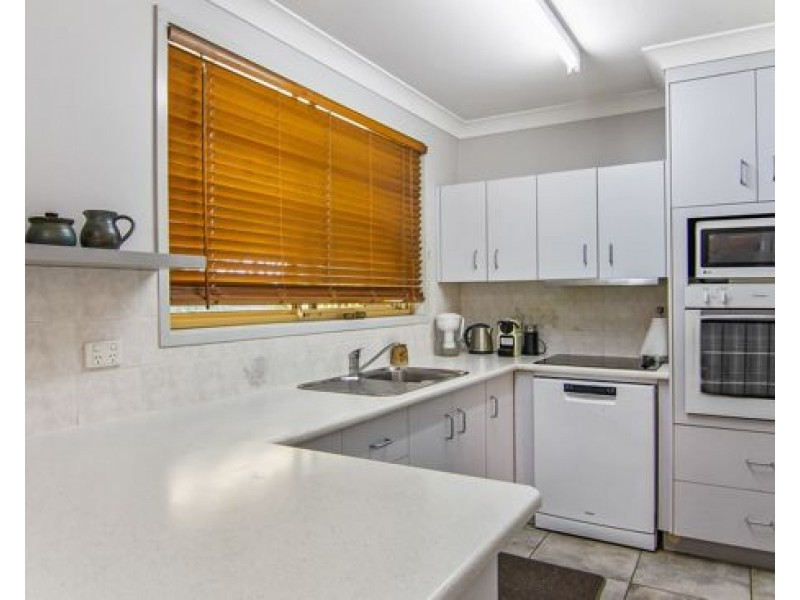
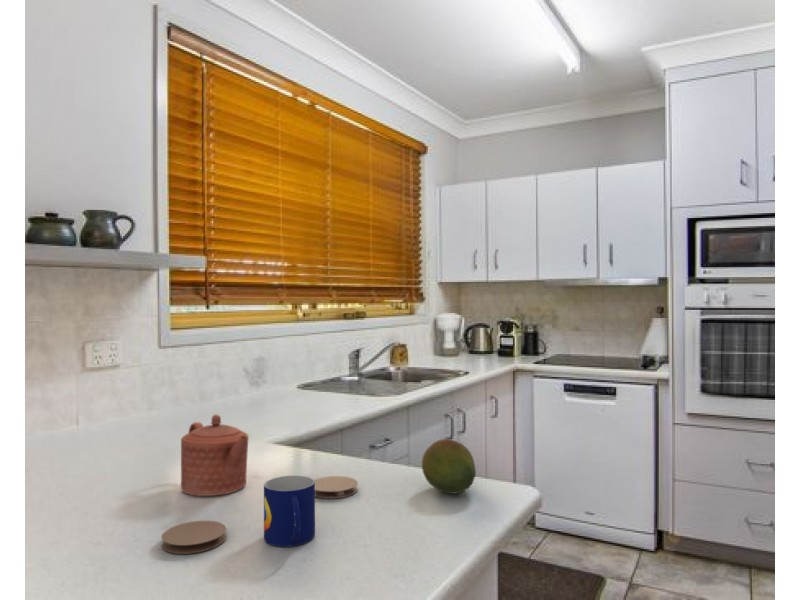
+ teapot [180,414,249,497]
+ fruit [421,438,477,495]
+ mug [263,474,316,548]
+ coaster [314,475,359,499]
+ coaster [160,520,227,555]
